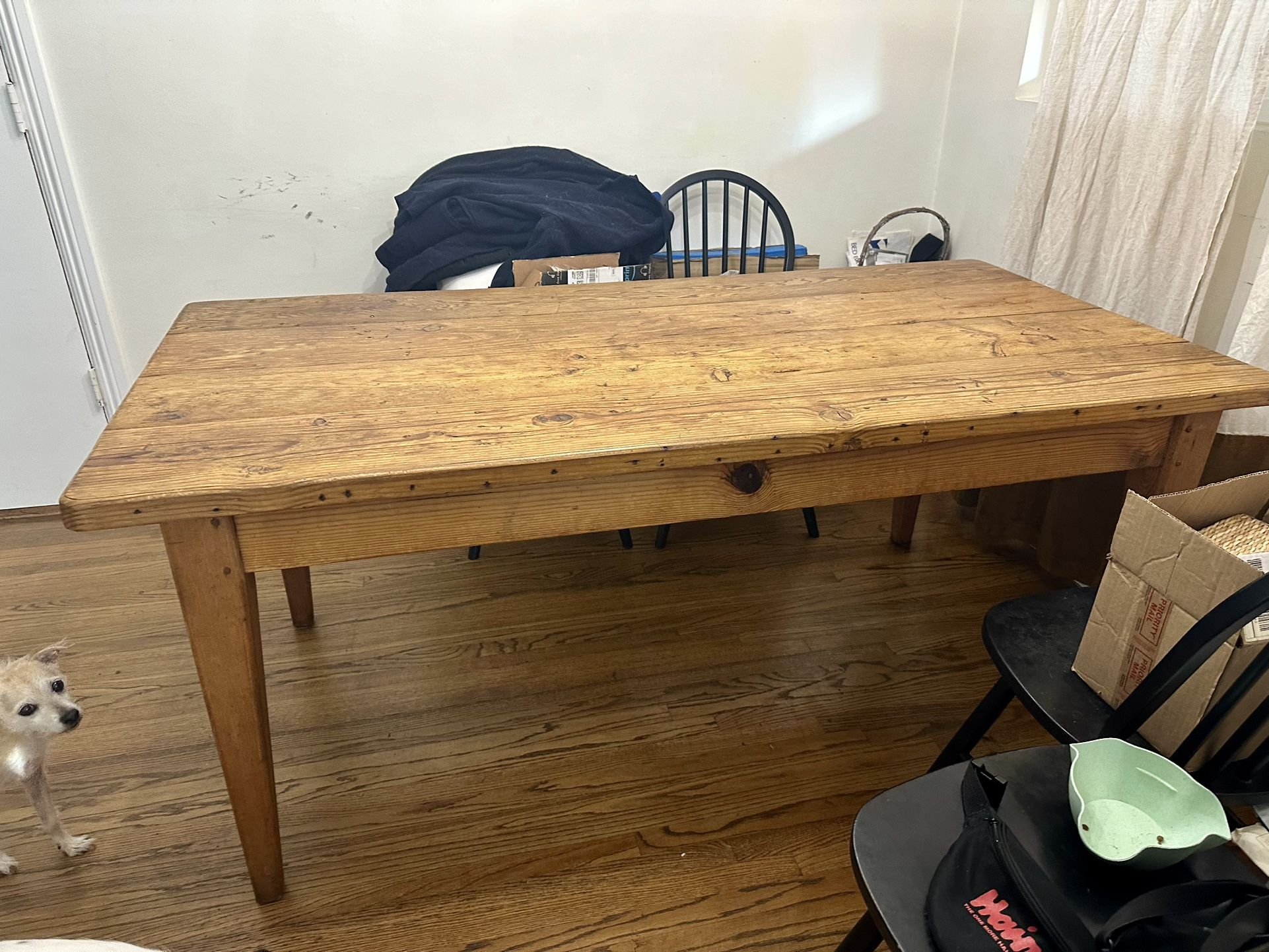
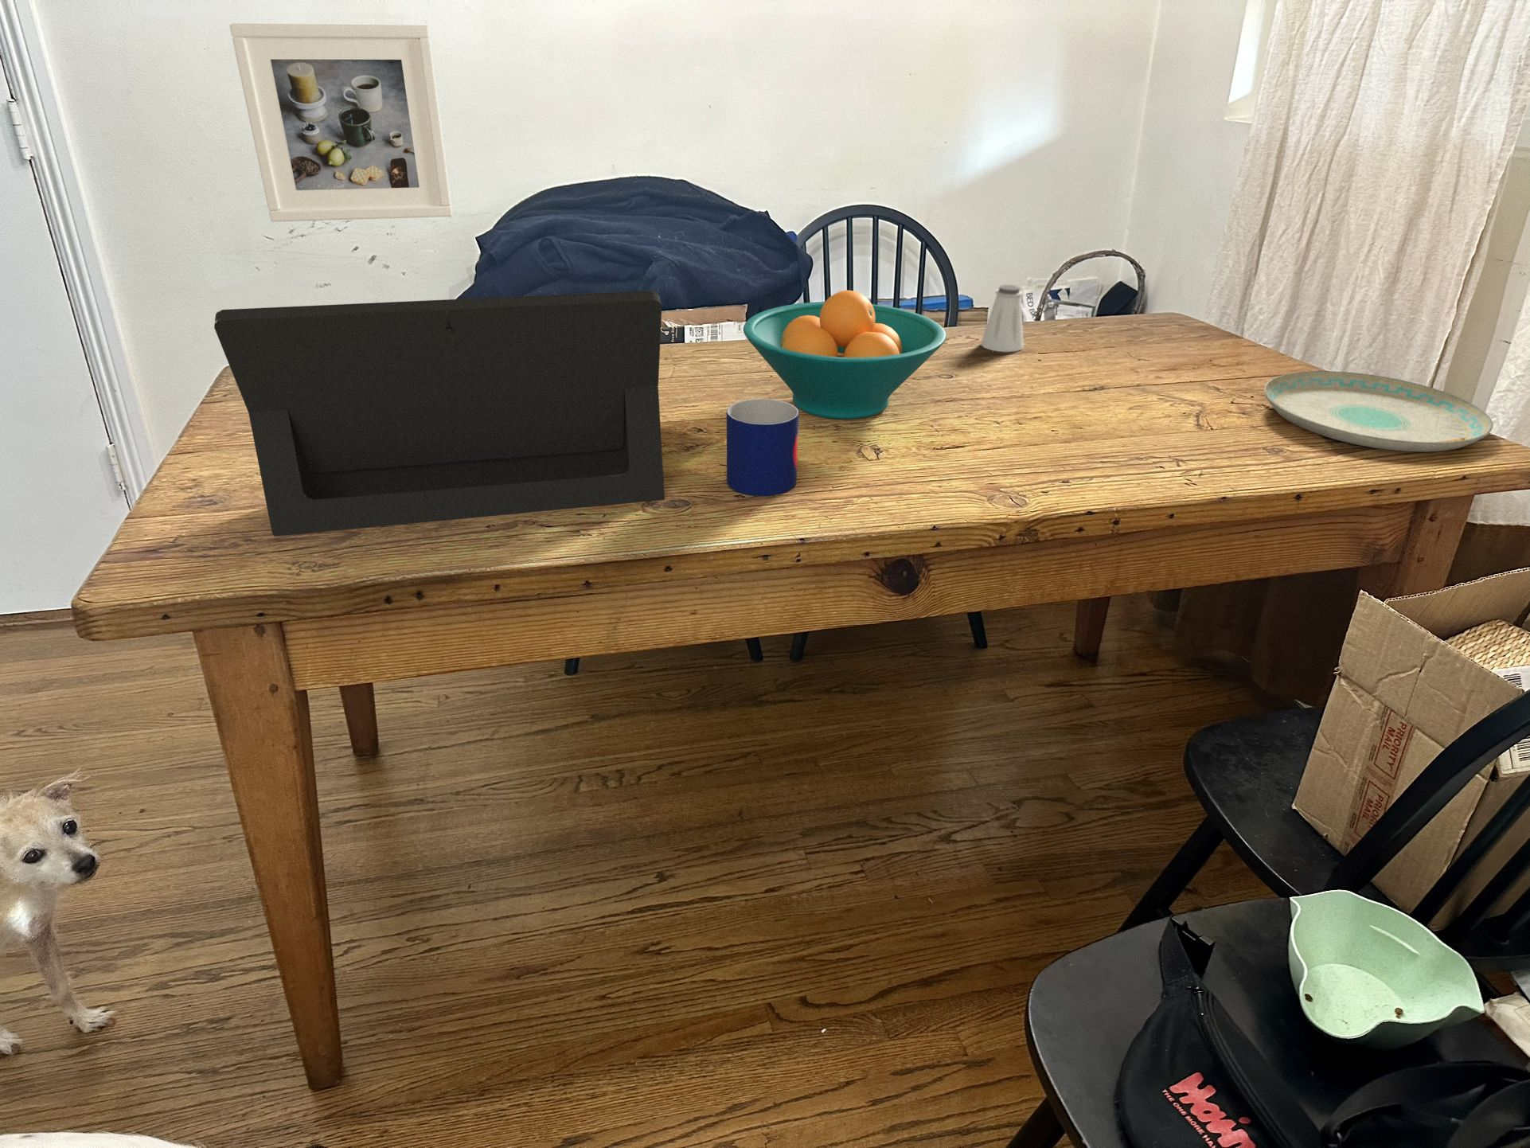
+ fruit bowl [743,289,948,421]
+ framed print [229,23,453,222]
+ mug [726,398,801,498]
+ saltshaker [980,285,1025,352]
+ laptop [213,289,666,538]
+ plate [1264,370,1494,453]
